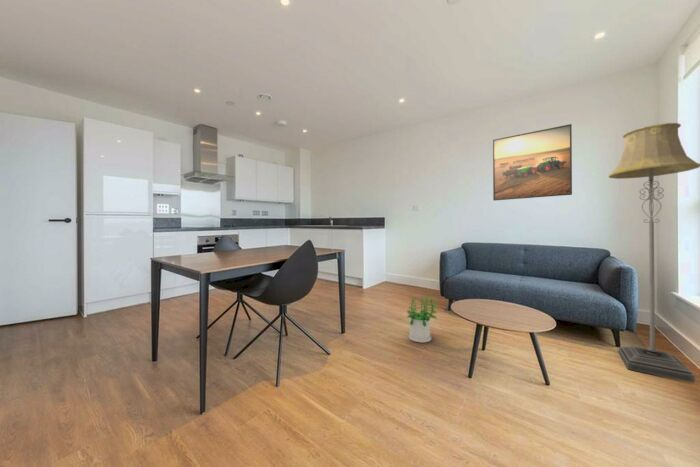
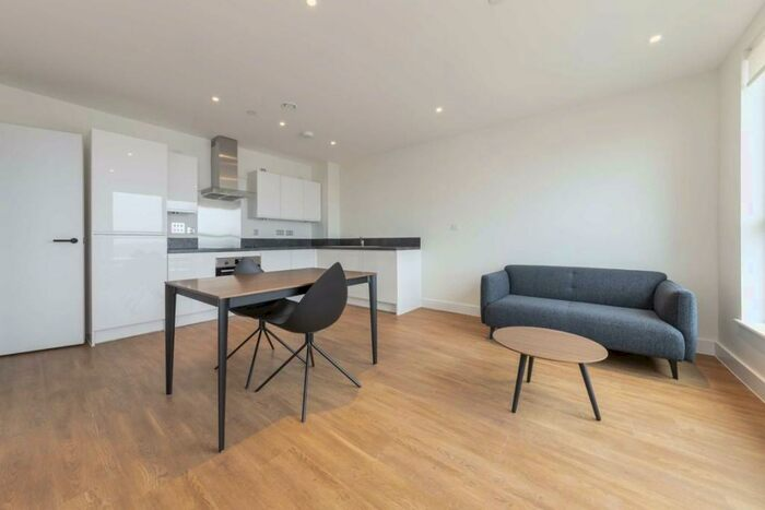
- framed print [492,123,573,202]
- floor lamp [608,122,700,384]
- potted plant [406,295,439,343]
